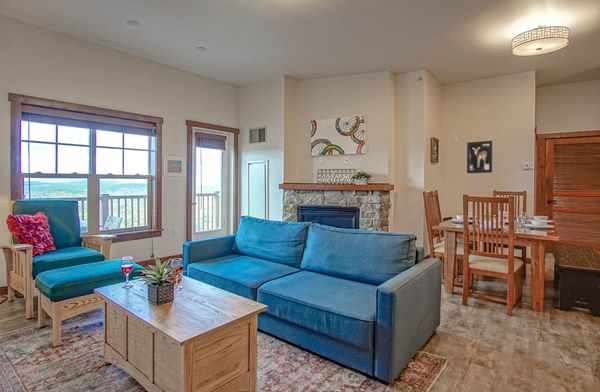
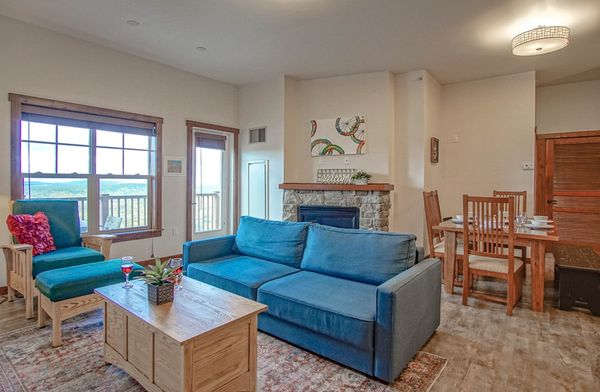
- wall art [466,140,493,174]
